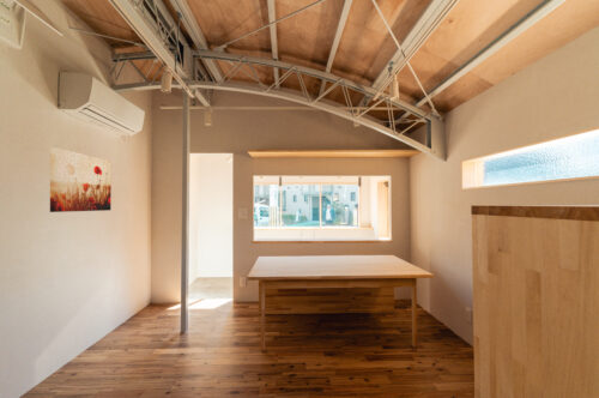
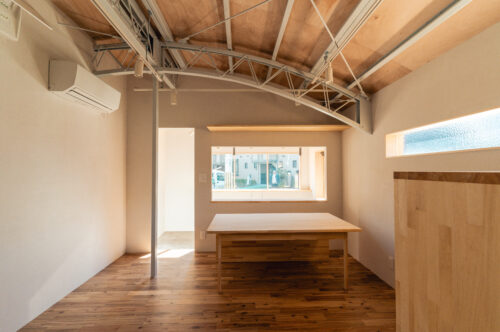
- wall art [49,146,113,213]
